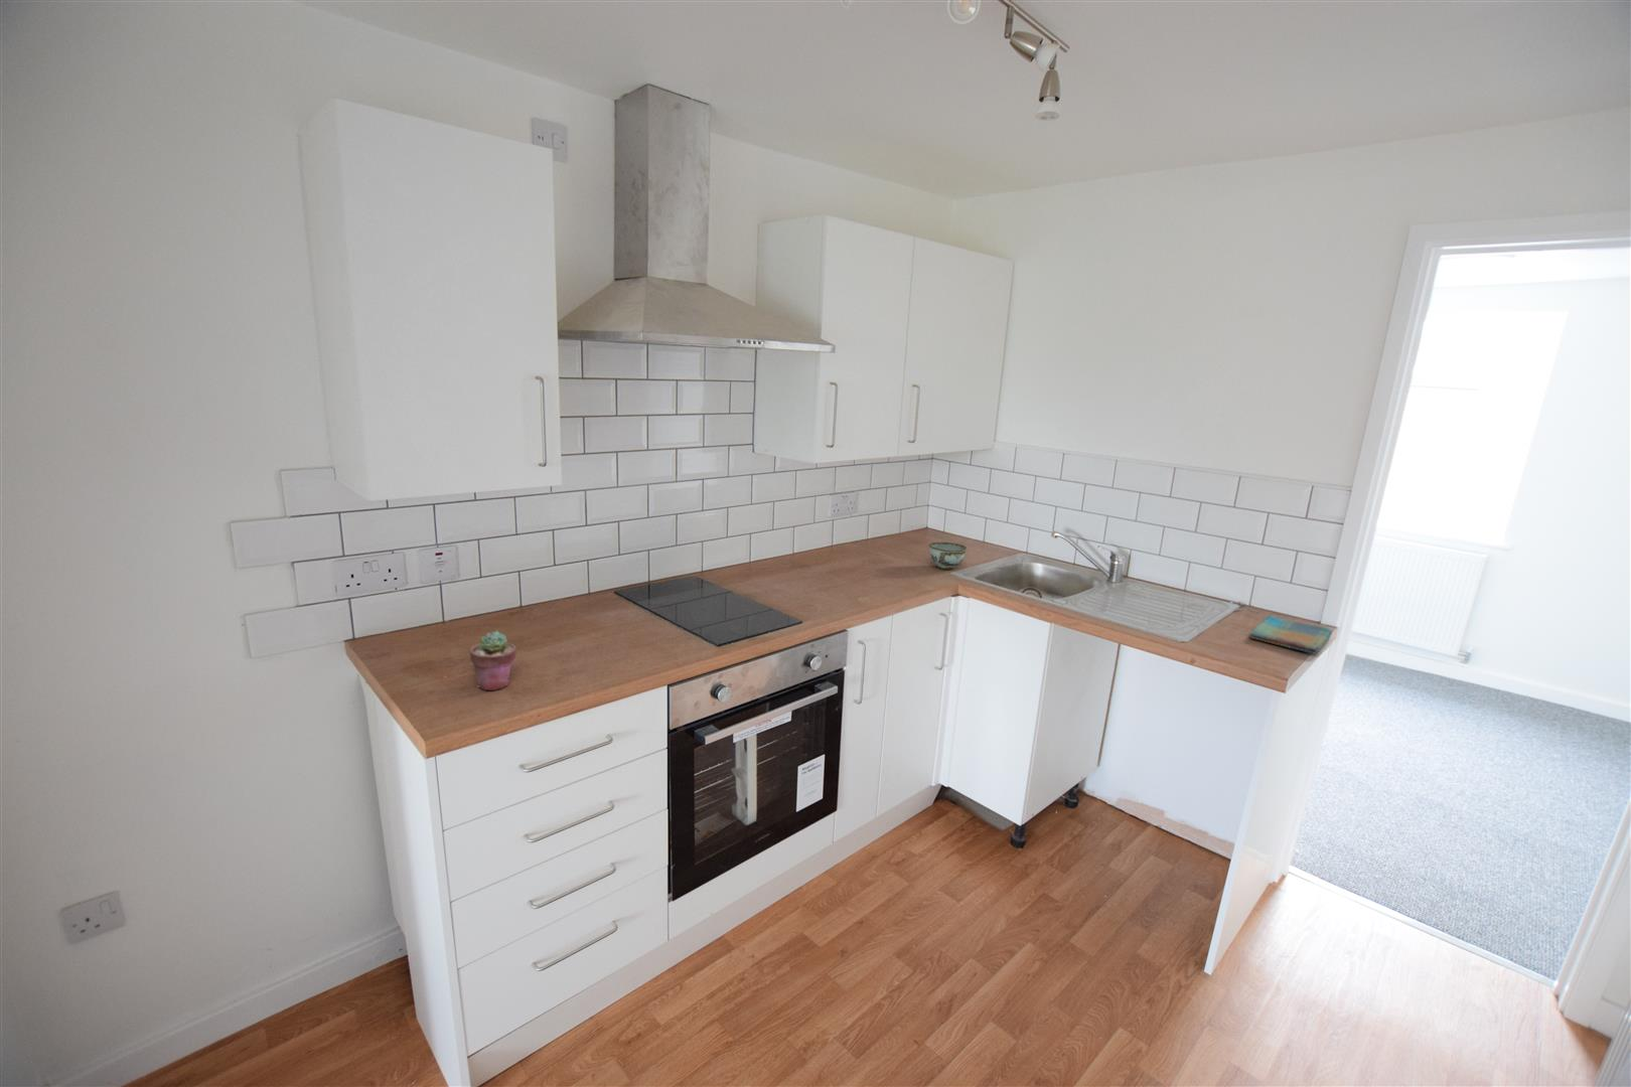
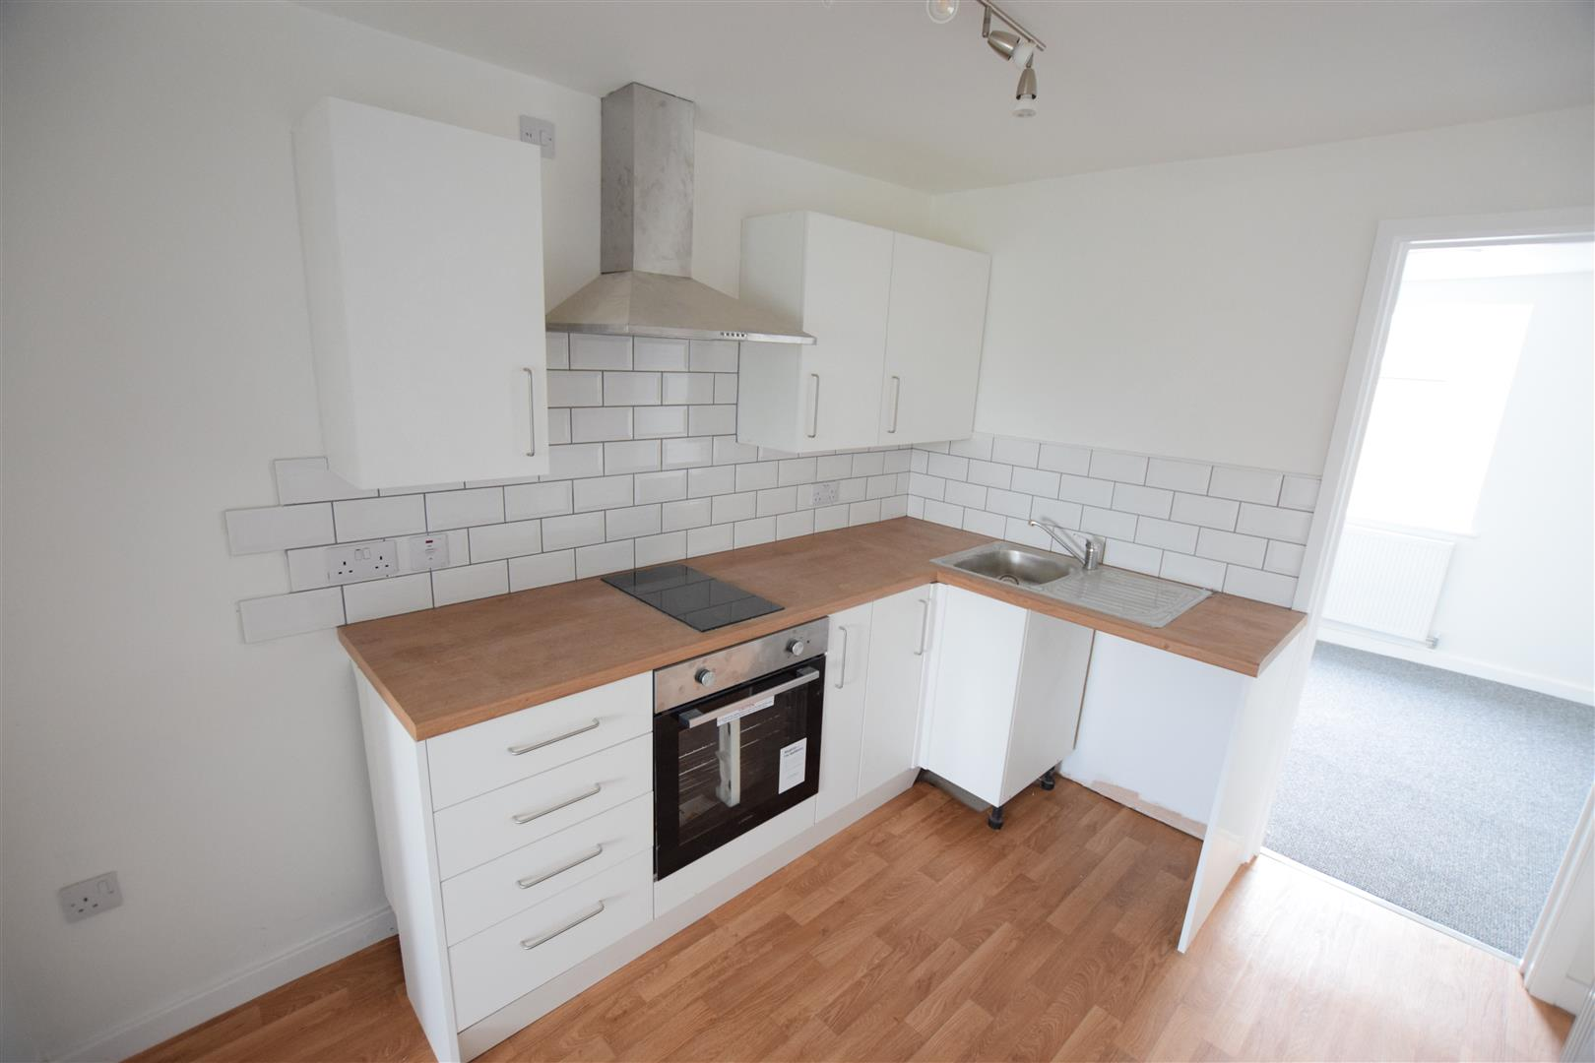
- bowl [928,541,967,570]
- dish towel [1249,614,1332,655]
- potted succulent [470,630,517,692]
